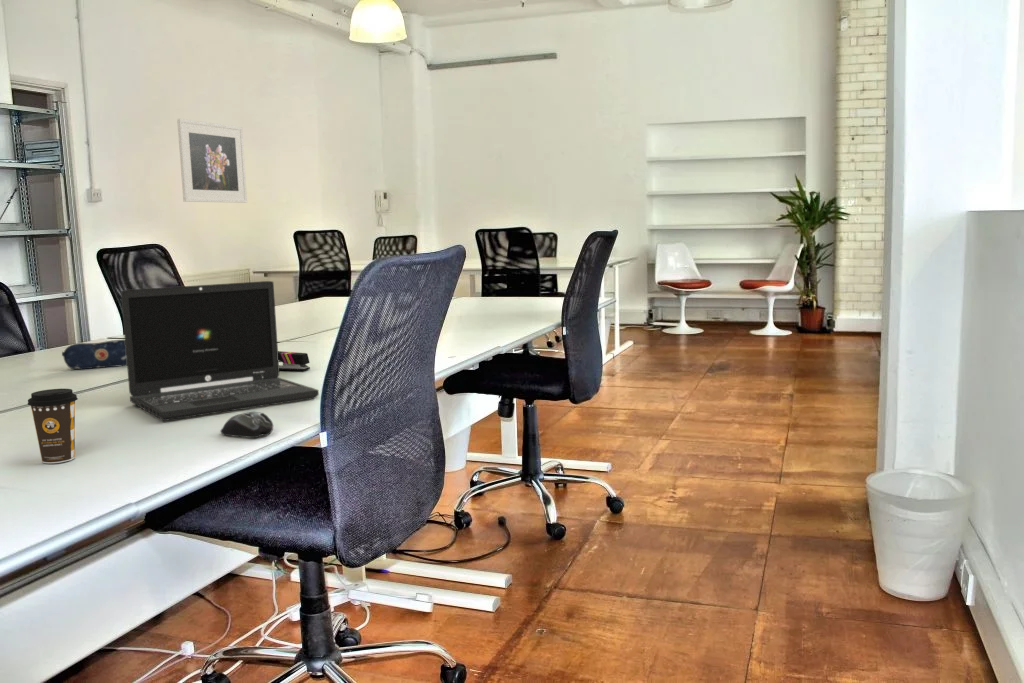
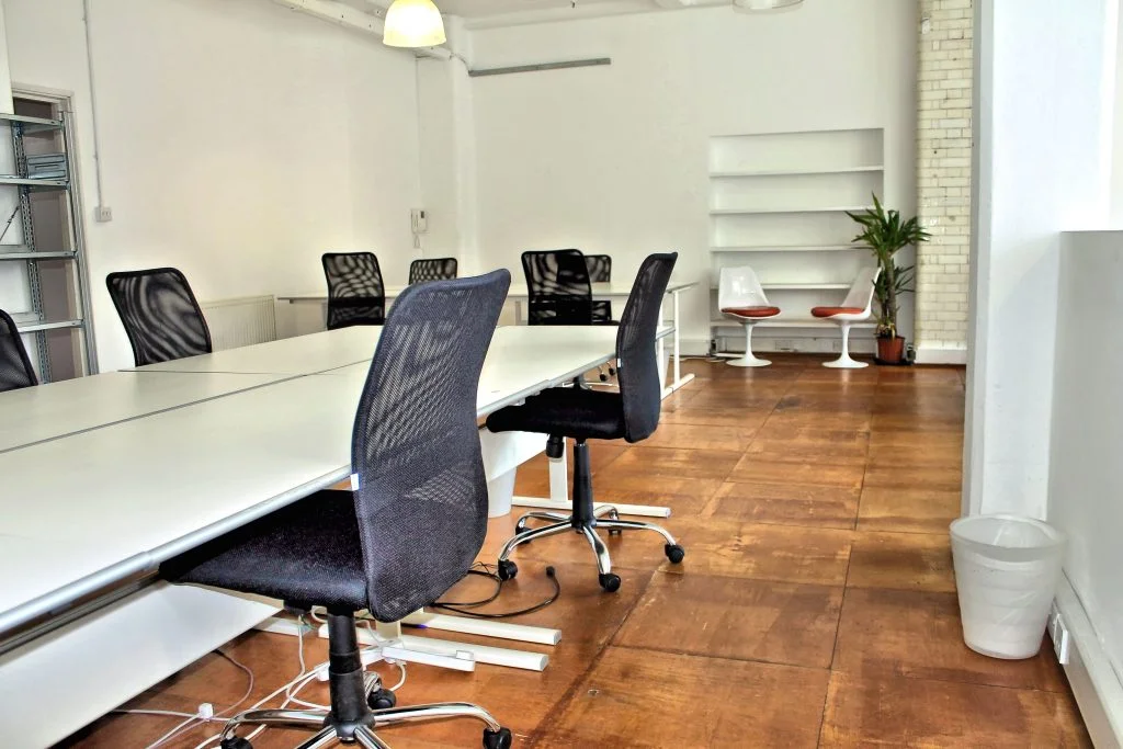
- laptop [120,280,320,422]
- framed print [176,118,248,204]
- computer mouse [219,411,274,439]
- coffee cup [27,388,79,464]
- stapler [278,350,311,372]
- pencil case [61,339,127,370]
